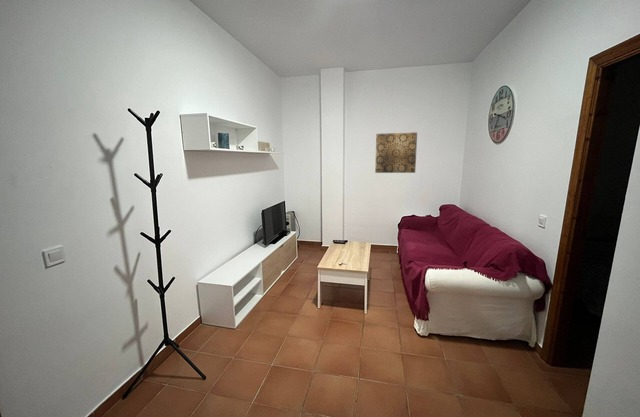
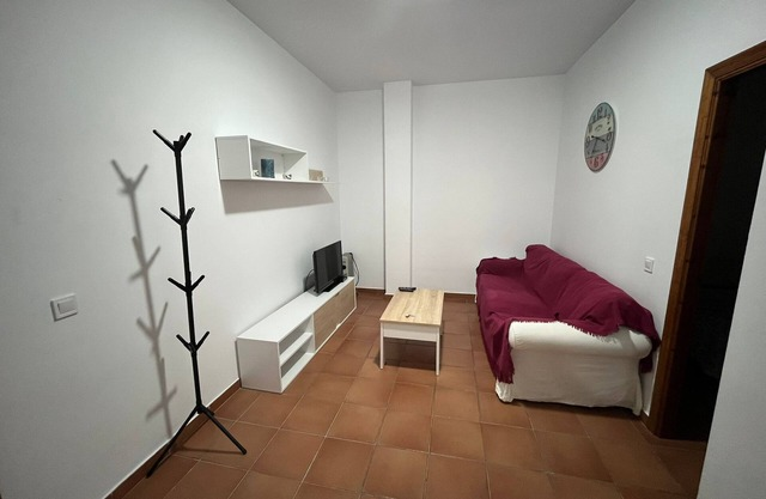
- wall art [374,131,418,174]
